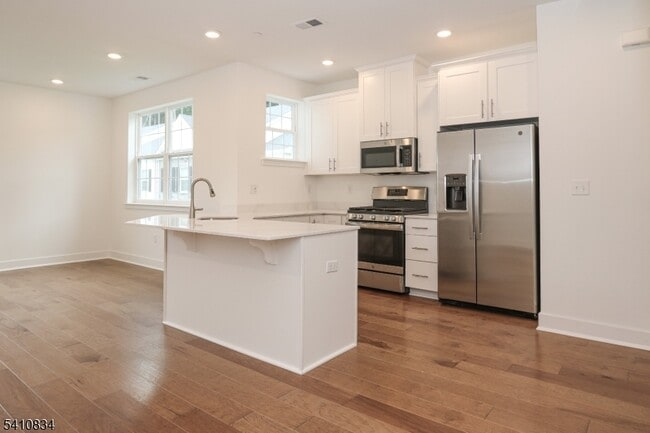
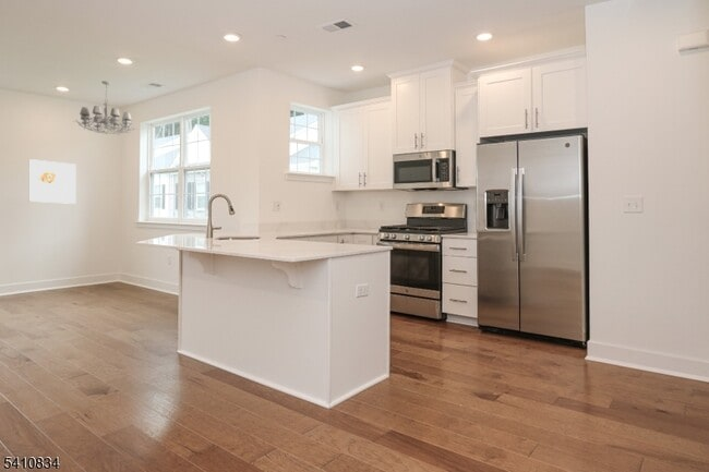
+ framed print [27,158,77,205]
+ chandelier [73,80,139,135]
